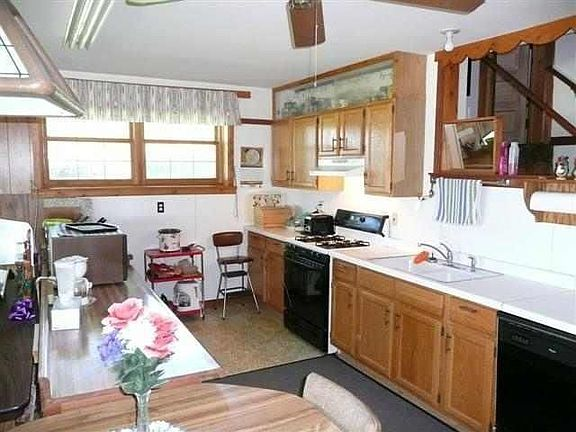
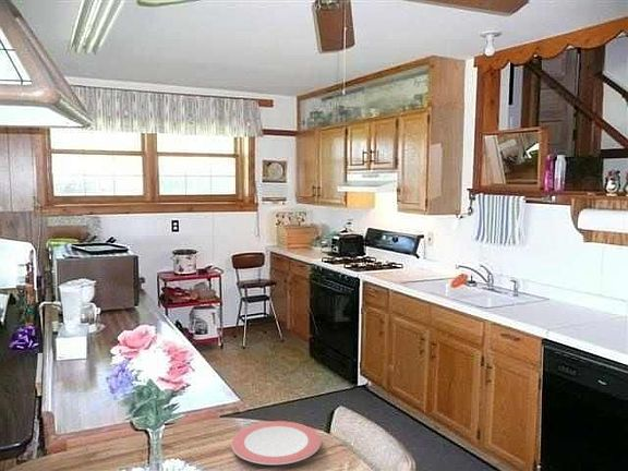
+ plate [230,420,322,466]
